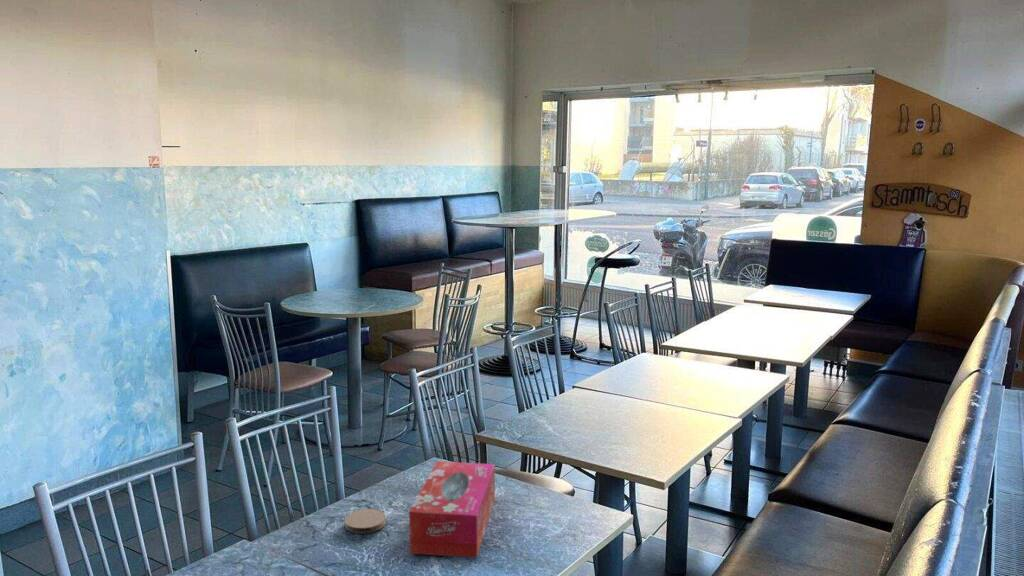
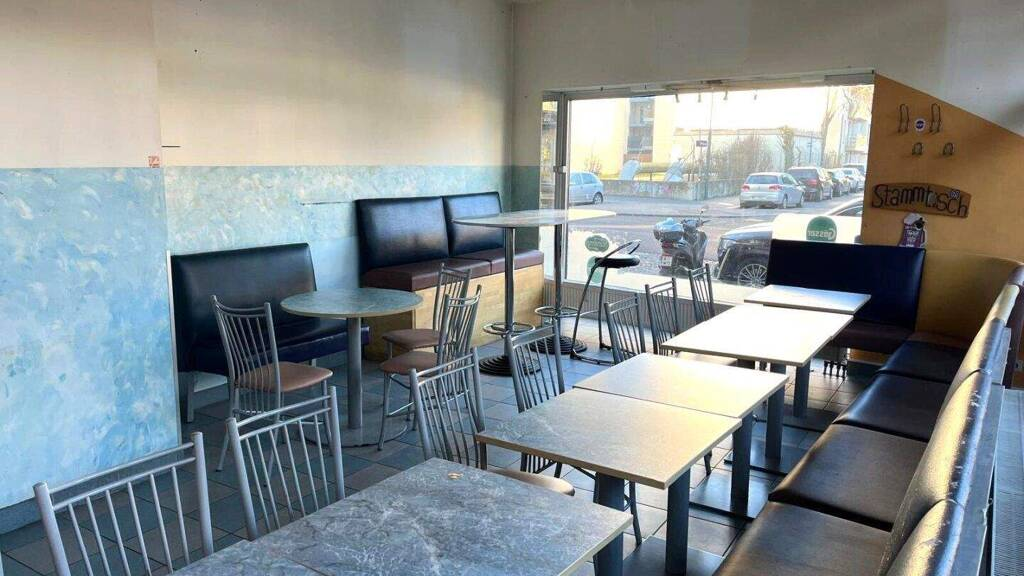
- coaster [344,508,387,534]
- tissue box [408,460,496,559]
